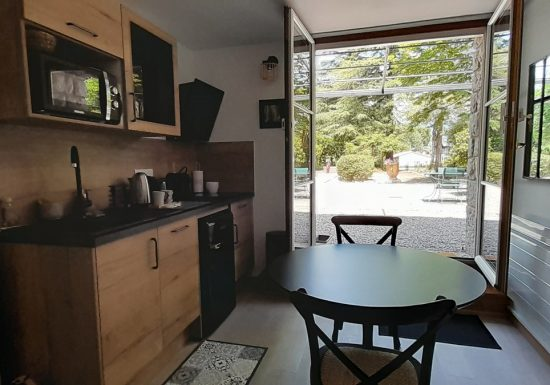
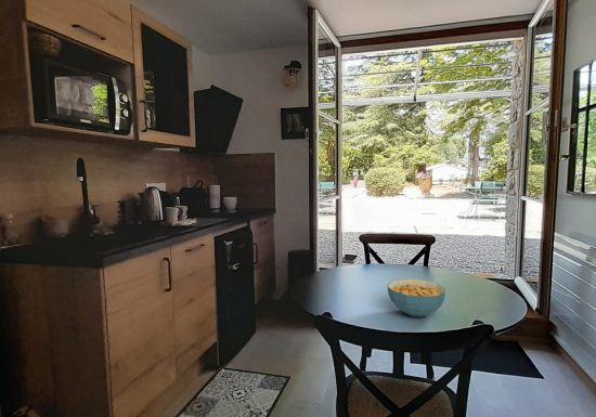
+ cereal bowl [387,278,446,318]
